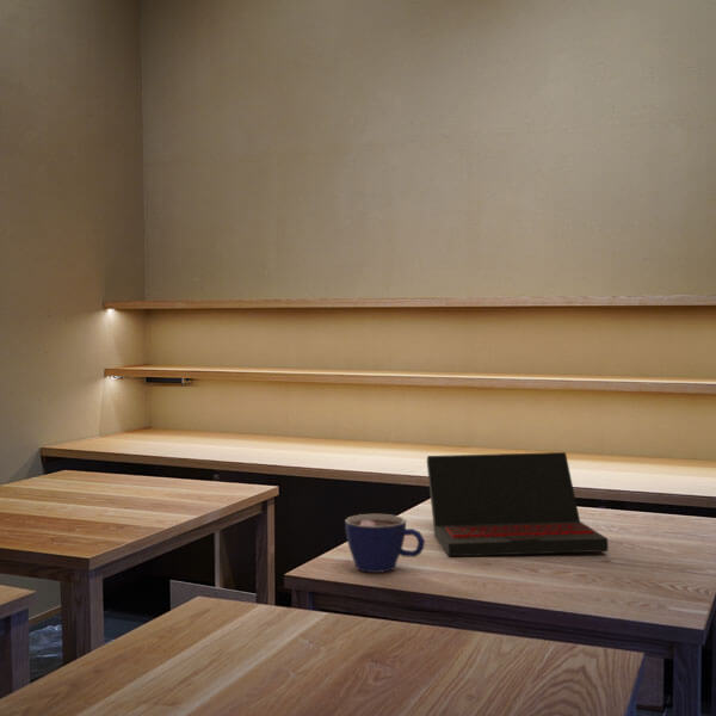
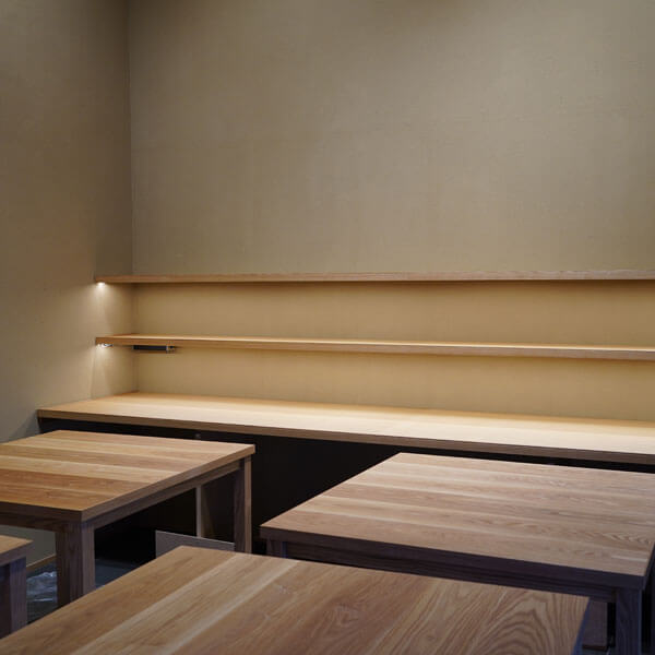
- laptop [426,451,609,557]
- cup [344,513,426,574]
